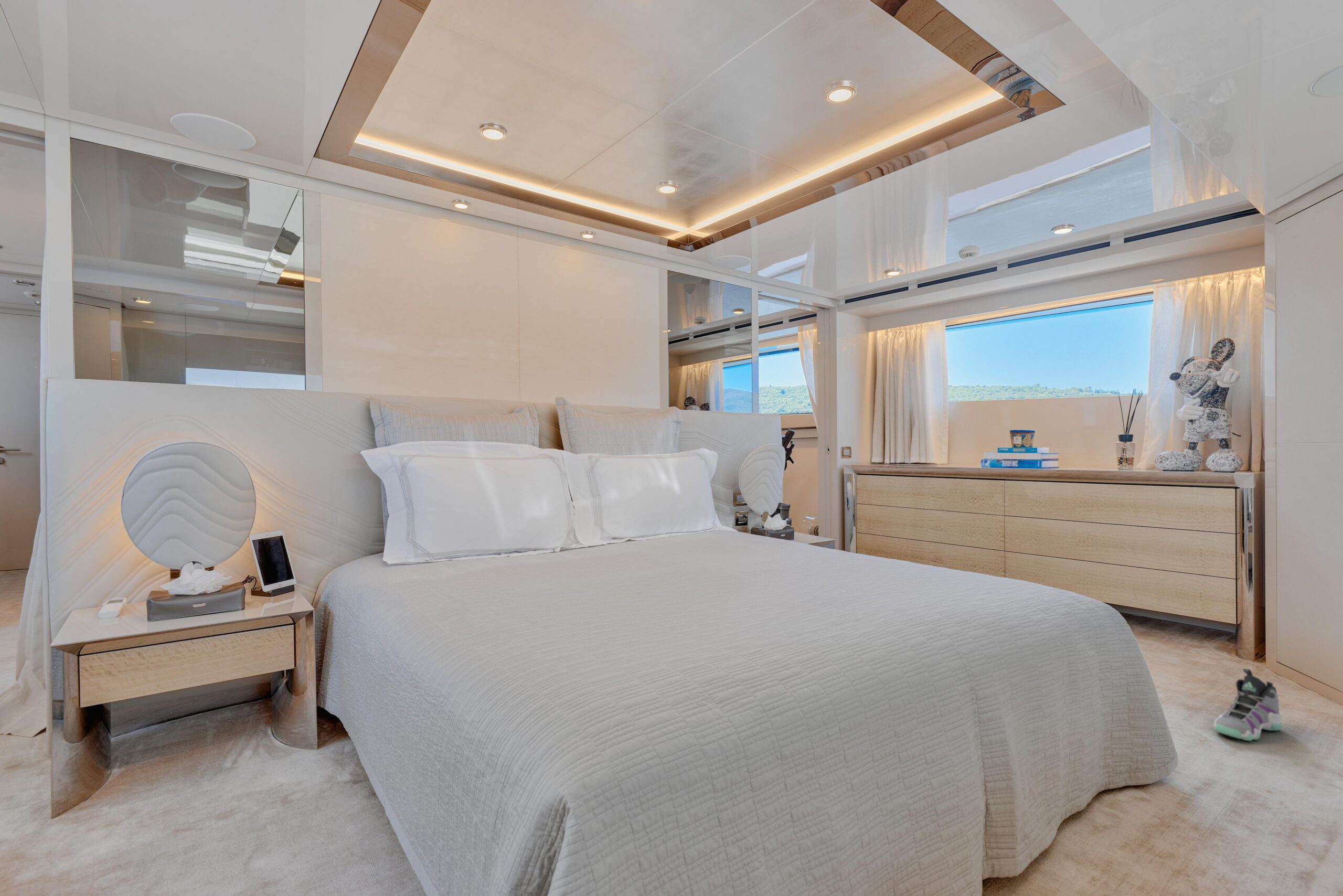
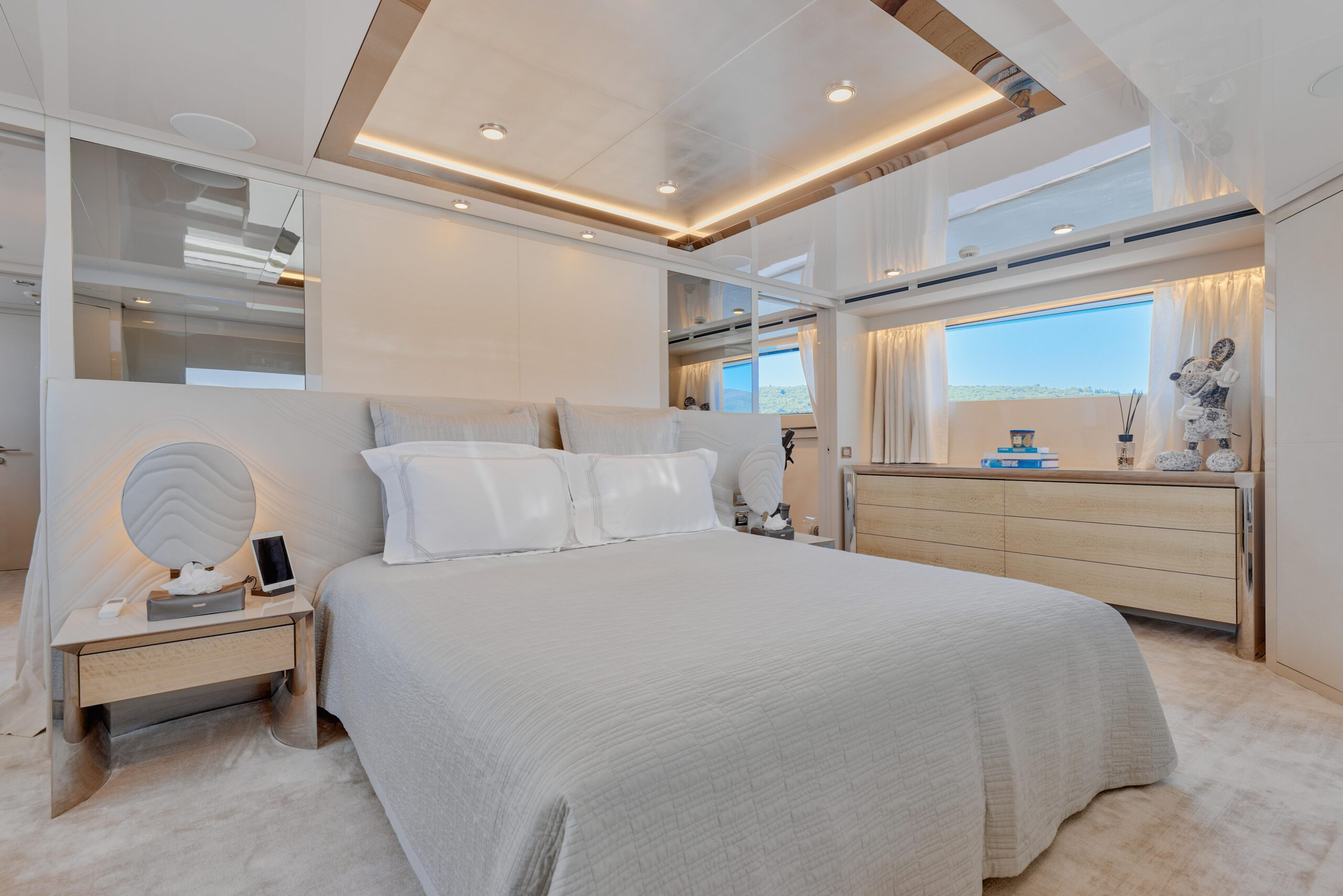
- sneaker [1213,668,1282,742]
